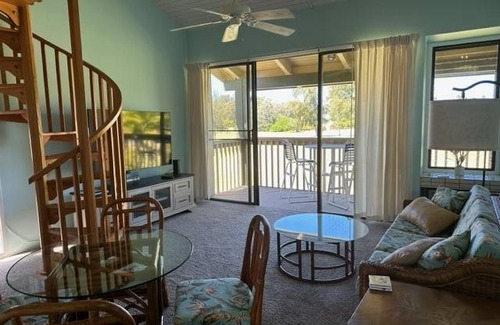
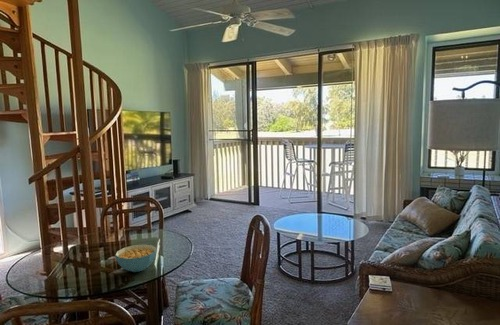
+ cereal bowl [114,243,157,273]
